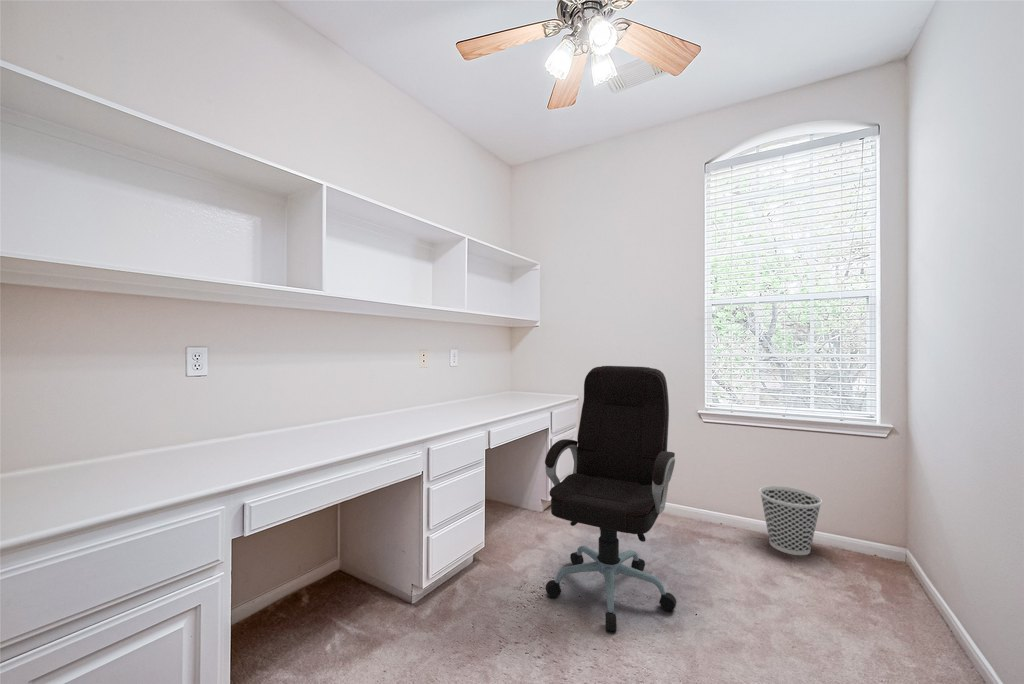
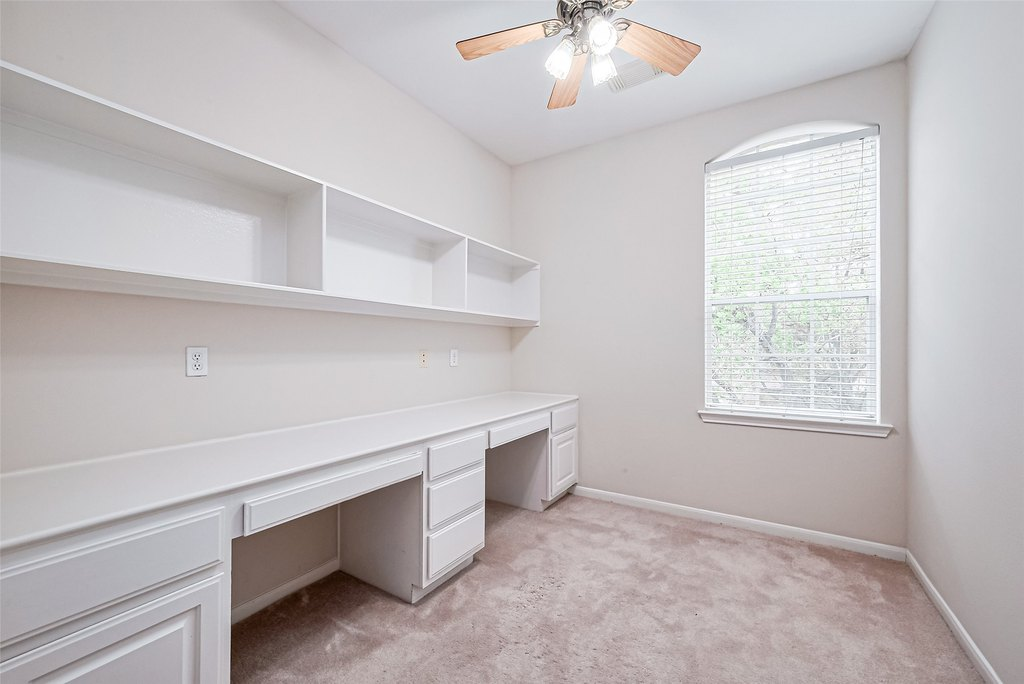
- office chair [544,365,677,632]
- wastebasket [758,485,823,556]
